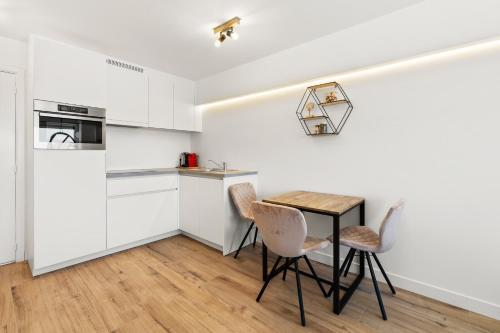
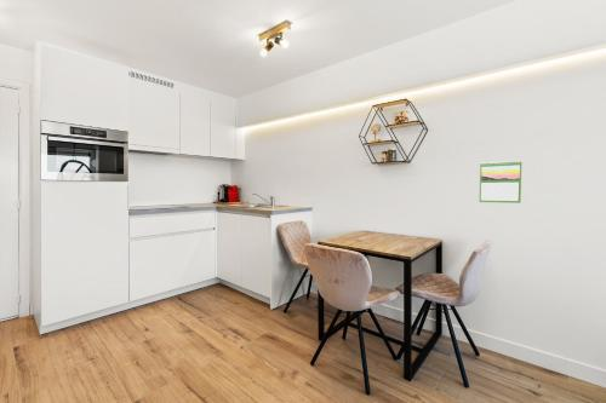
+ calendar [479,160,522,205]
